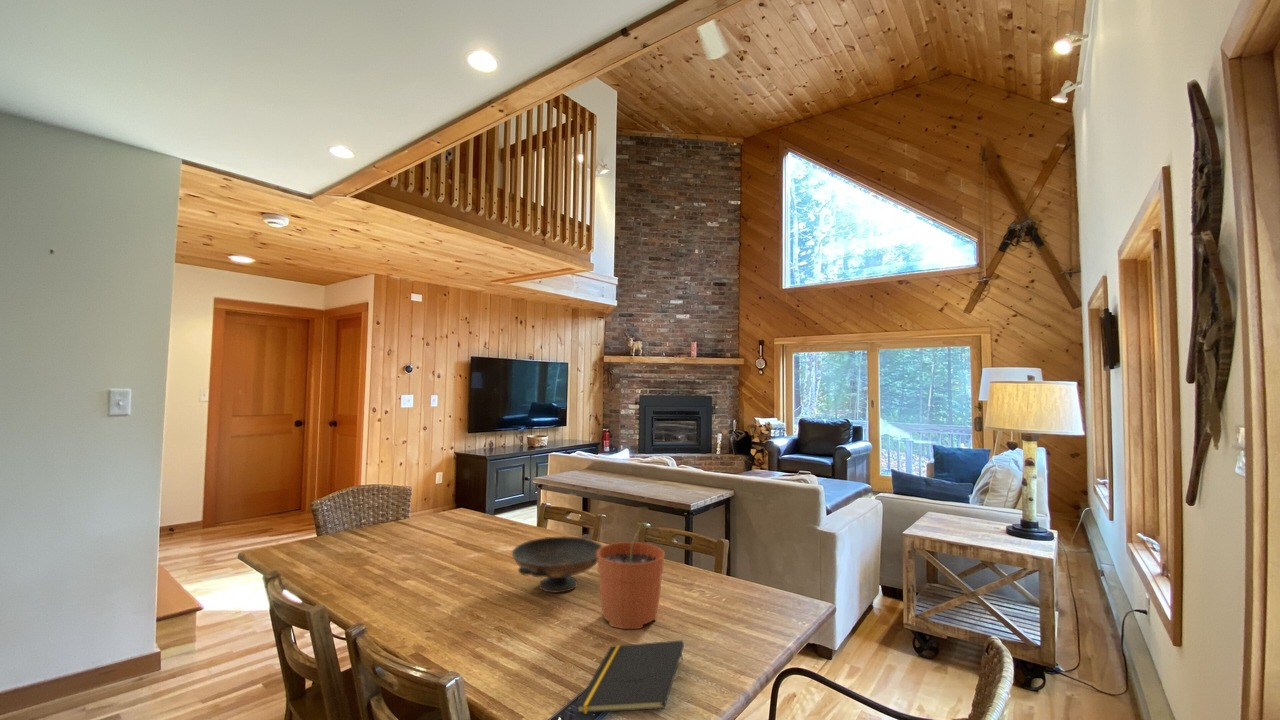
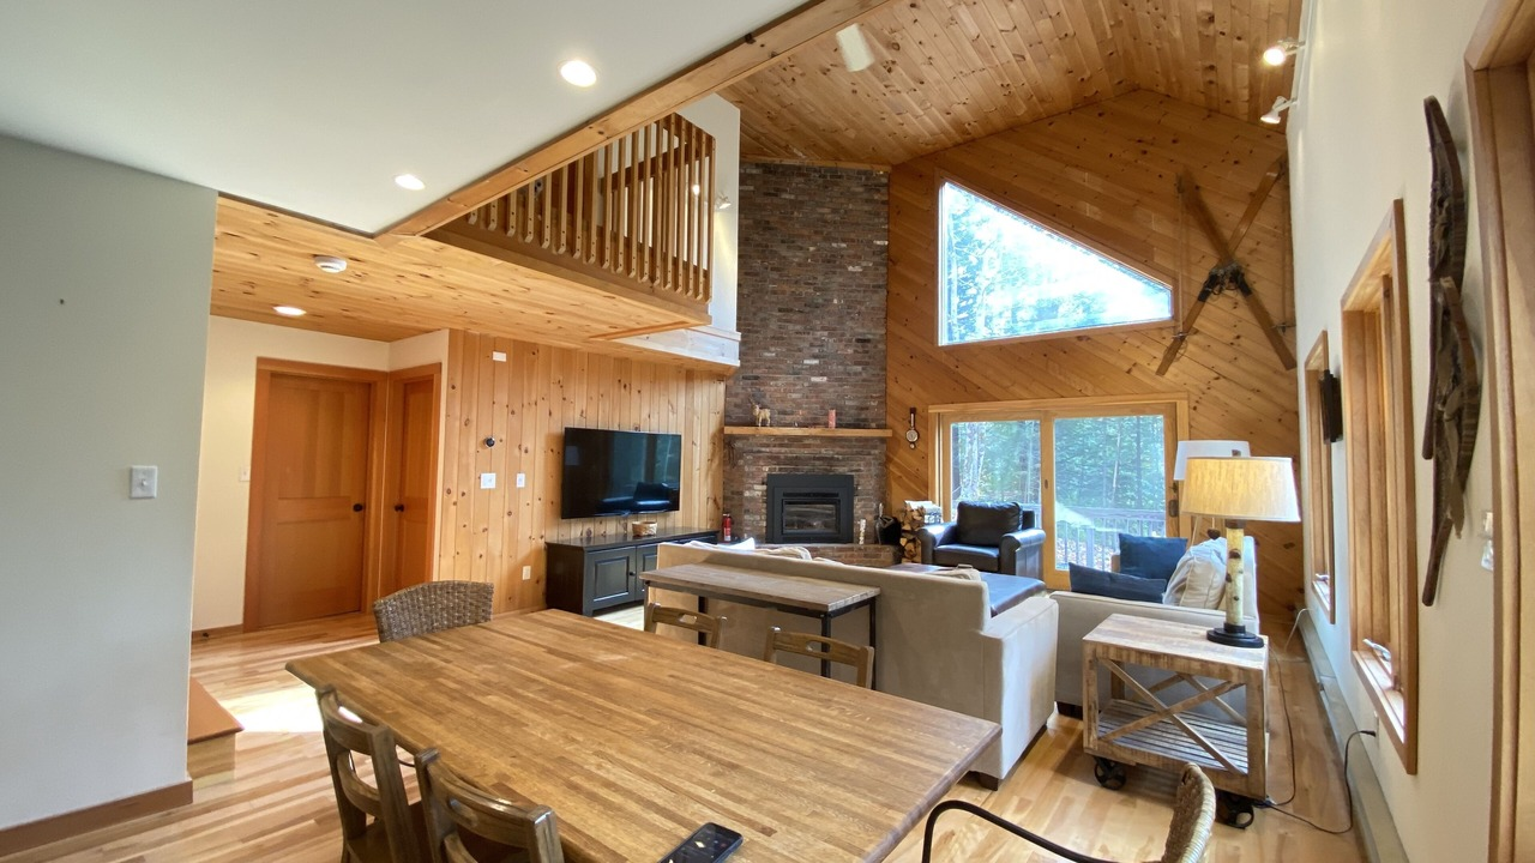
- notepad [575,640,685,715]
- decorative bowl [511,533,603,594]
- plant pot [597,521,666,630]
